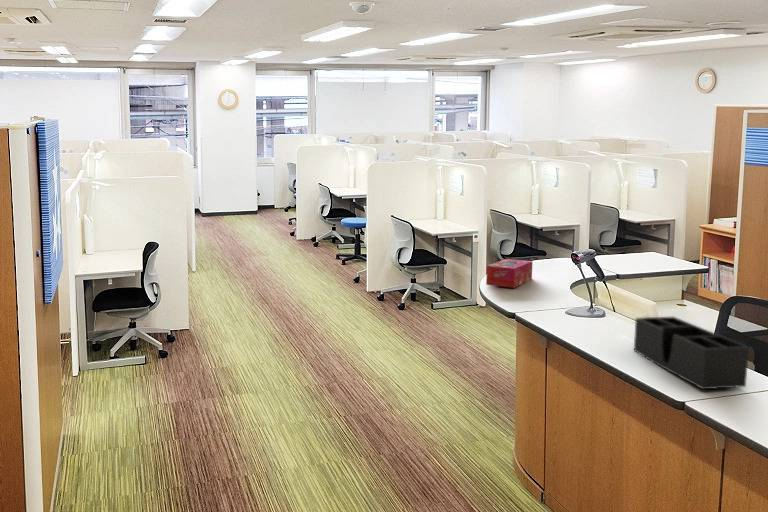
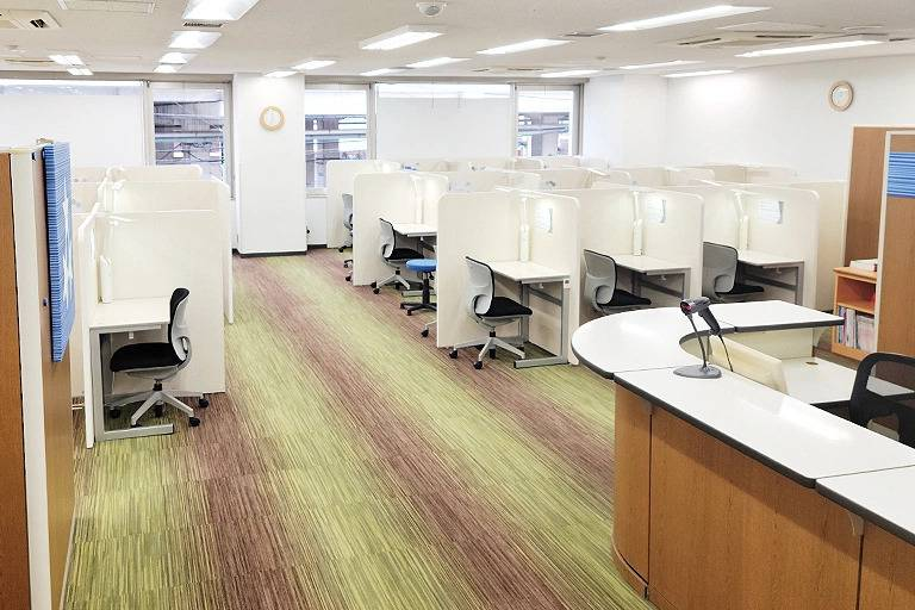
- desk organizer [633,316,750,390]
- tissue box [485,258,534,289]
